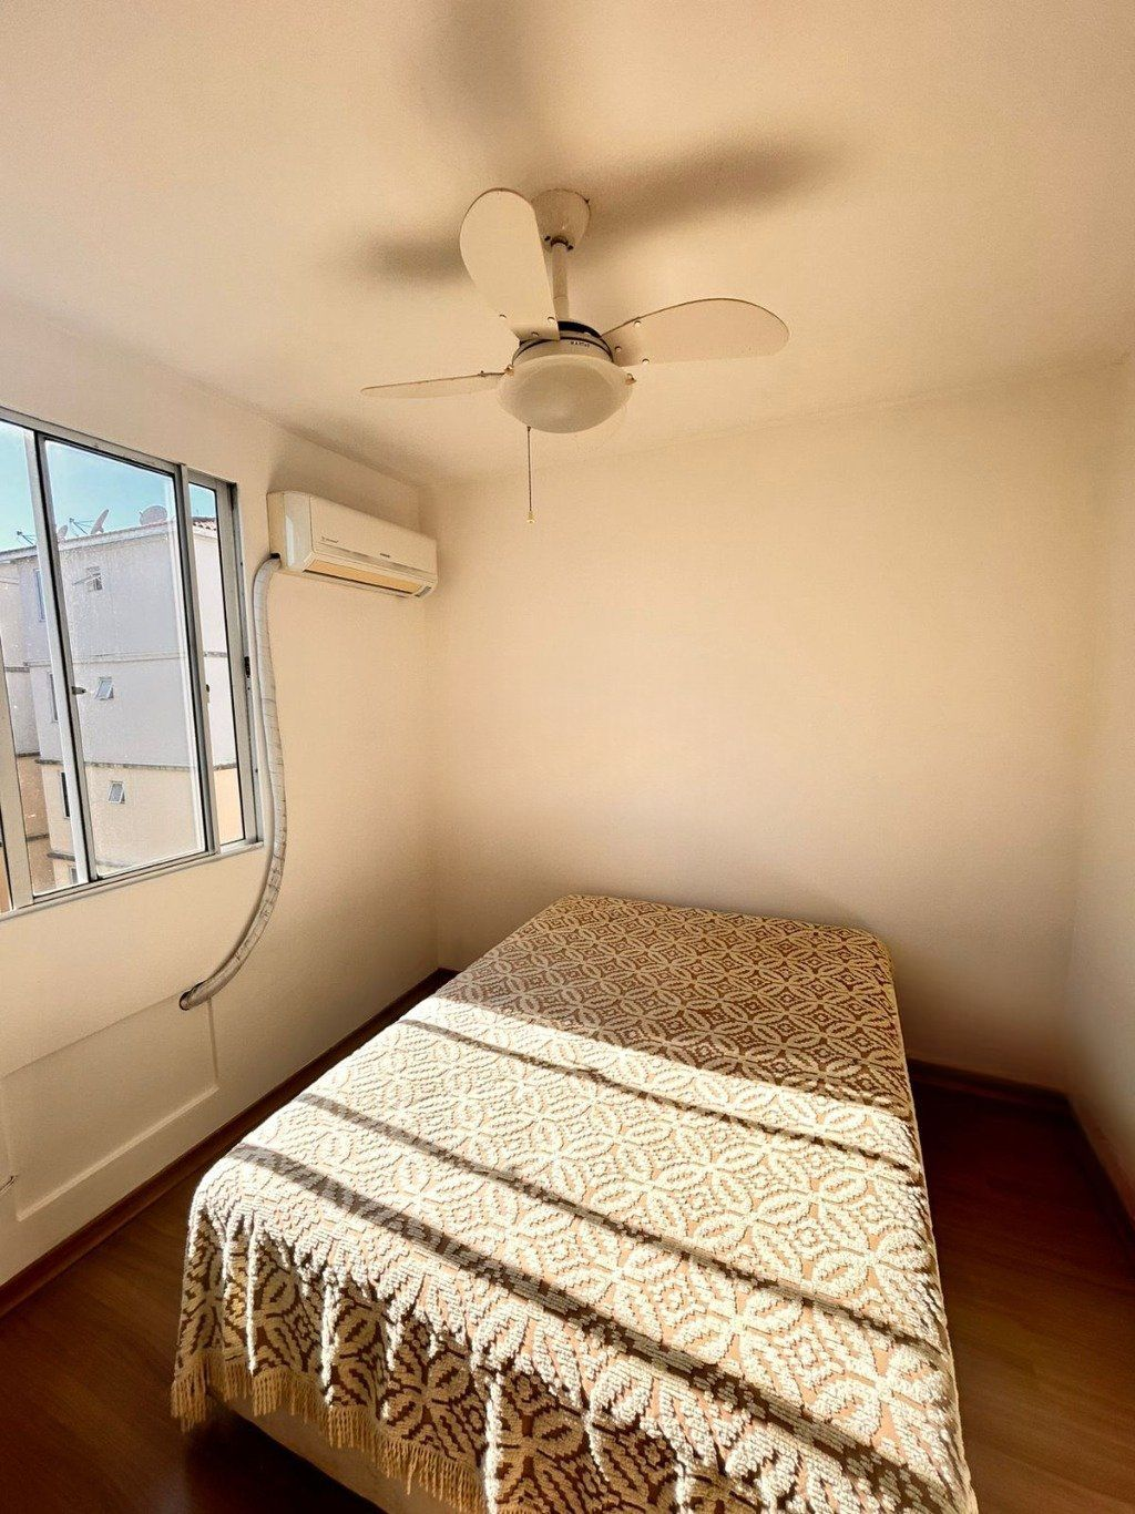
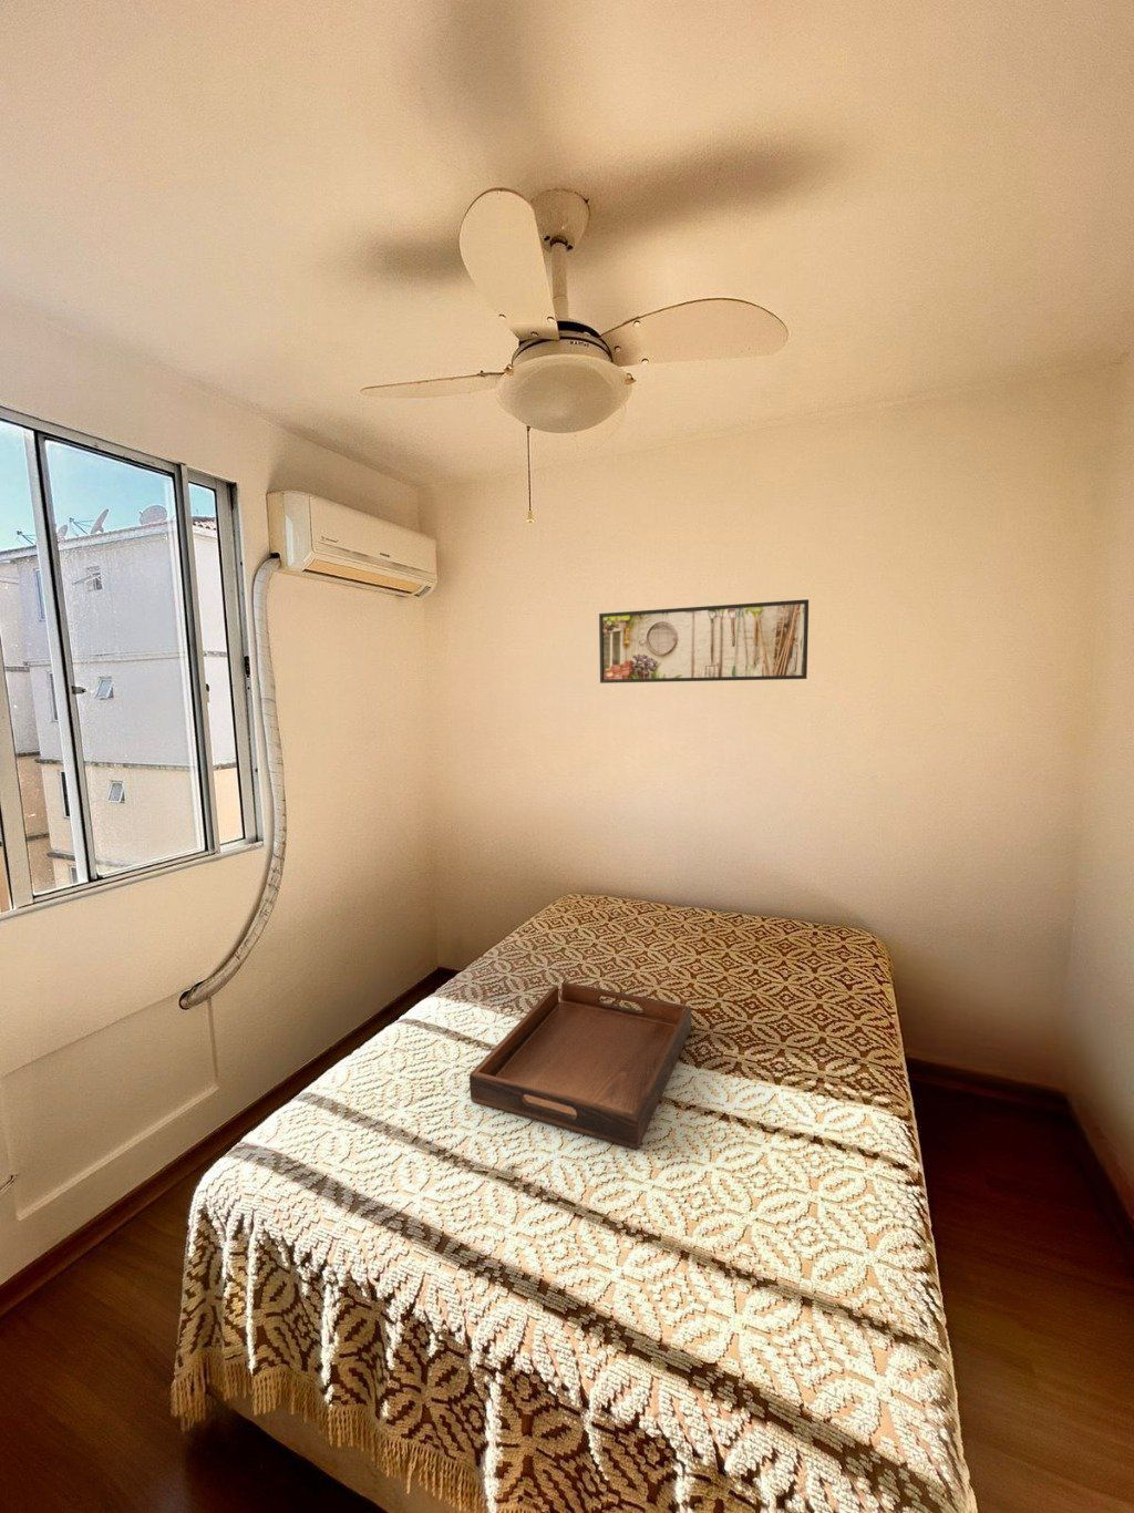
+ serving tray [468,982,692,1150]
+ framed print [598,598,810,685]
